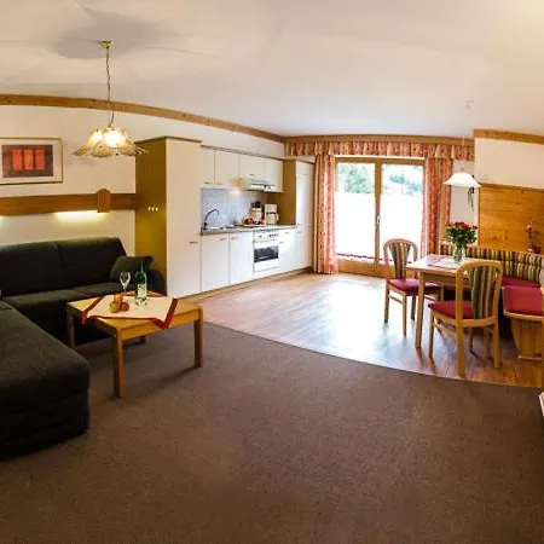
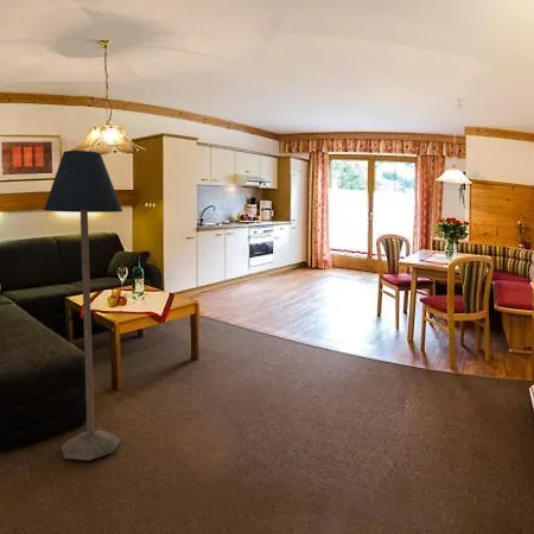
+ floor lamp [43,150,123,462]
